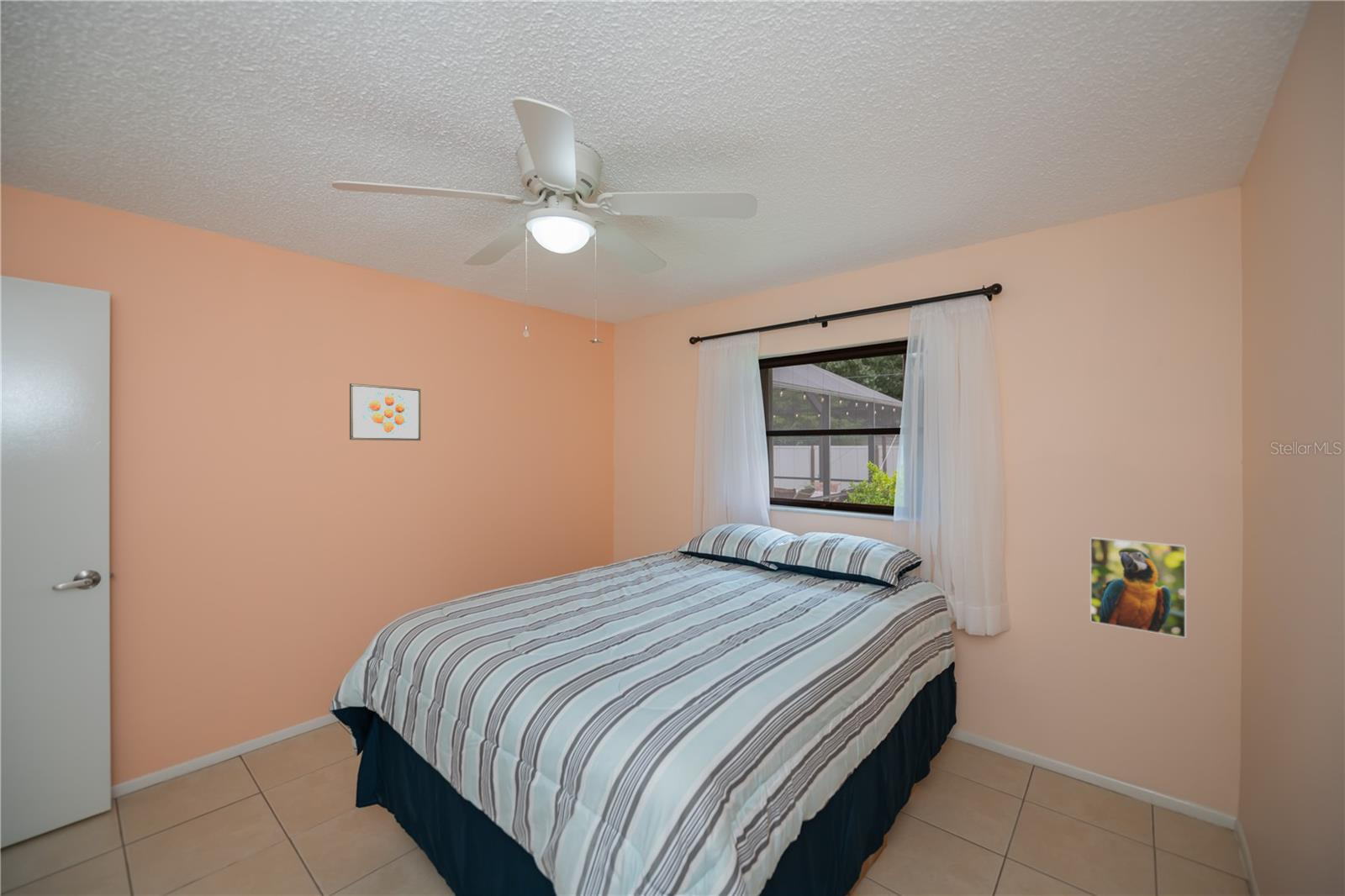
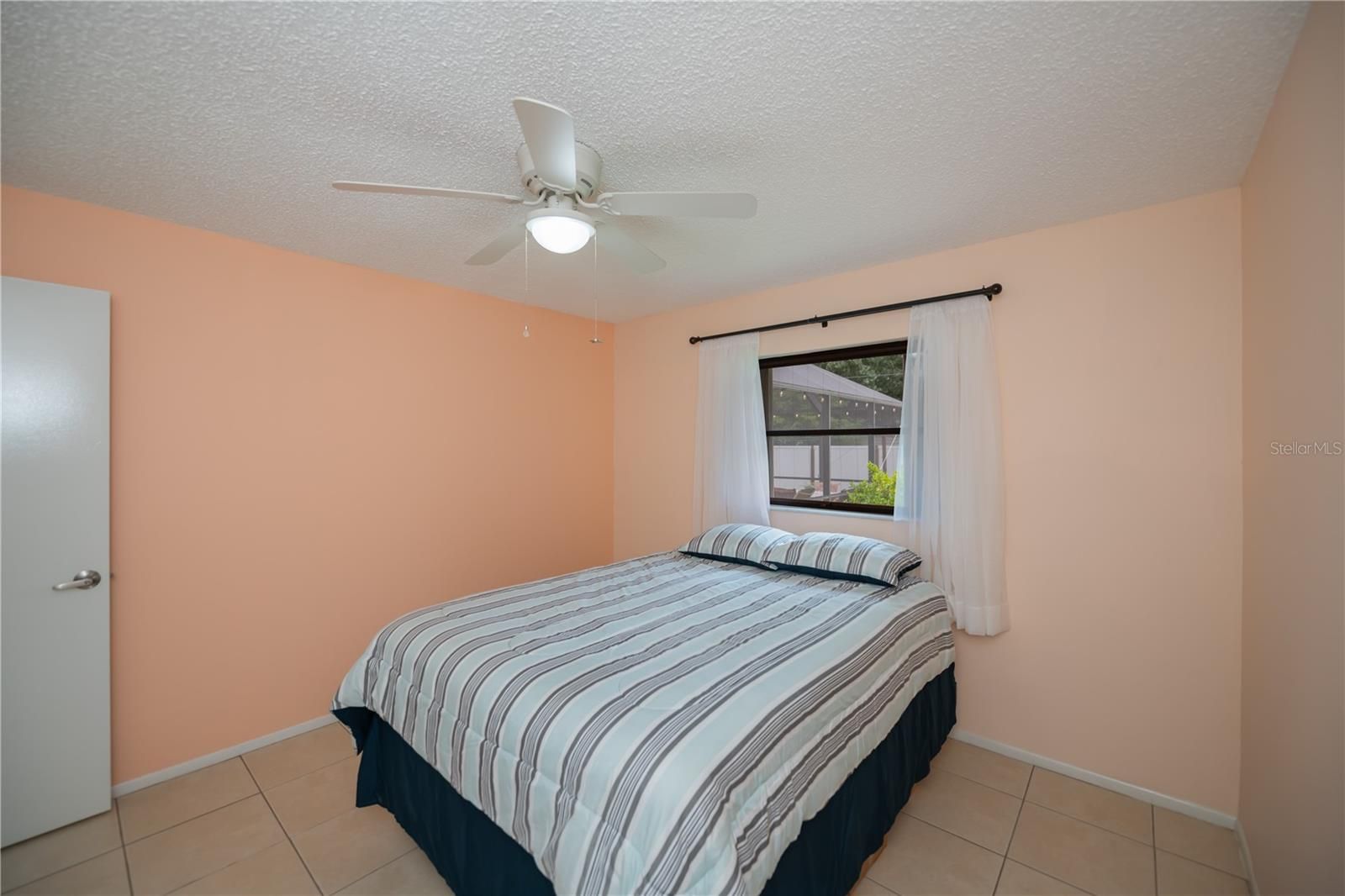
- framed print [349,382,421,441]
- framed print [1089,536,1187,639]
